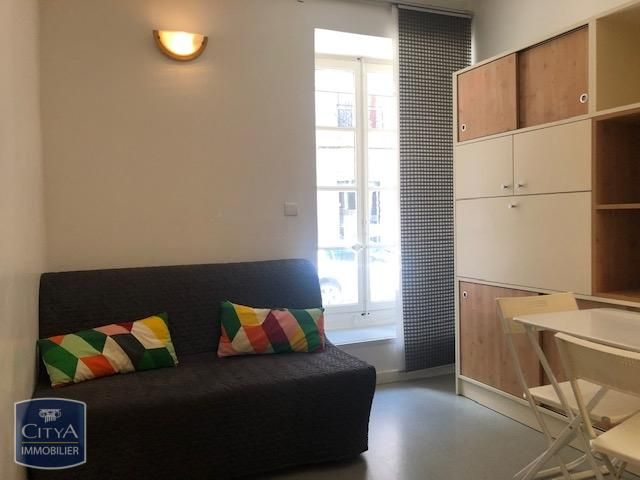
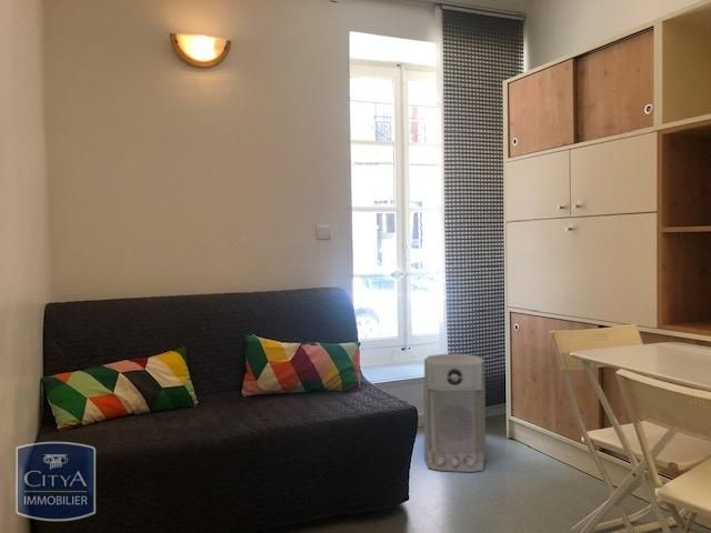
+ air purifier [422,353,487,473]
